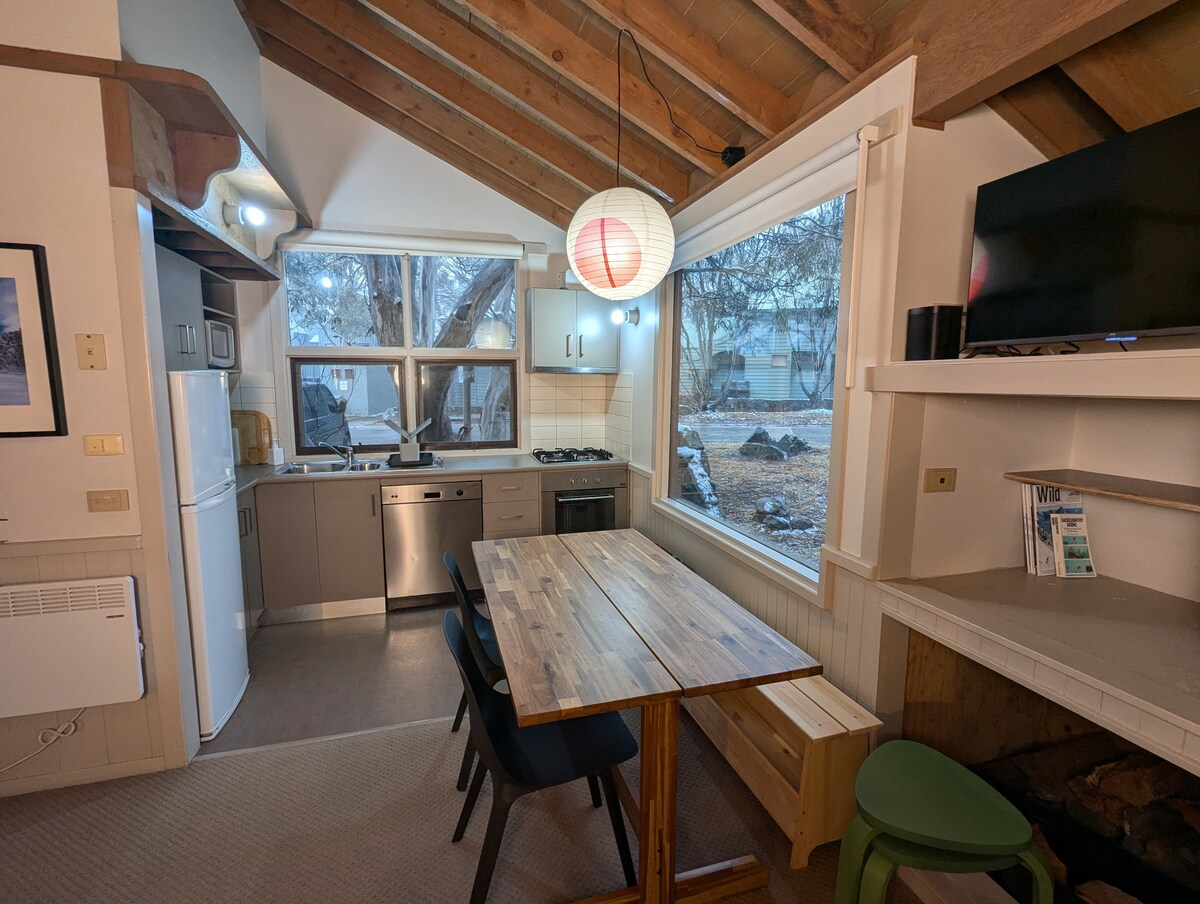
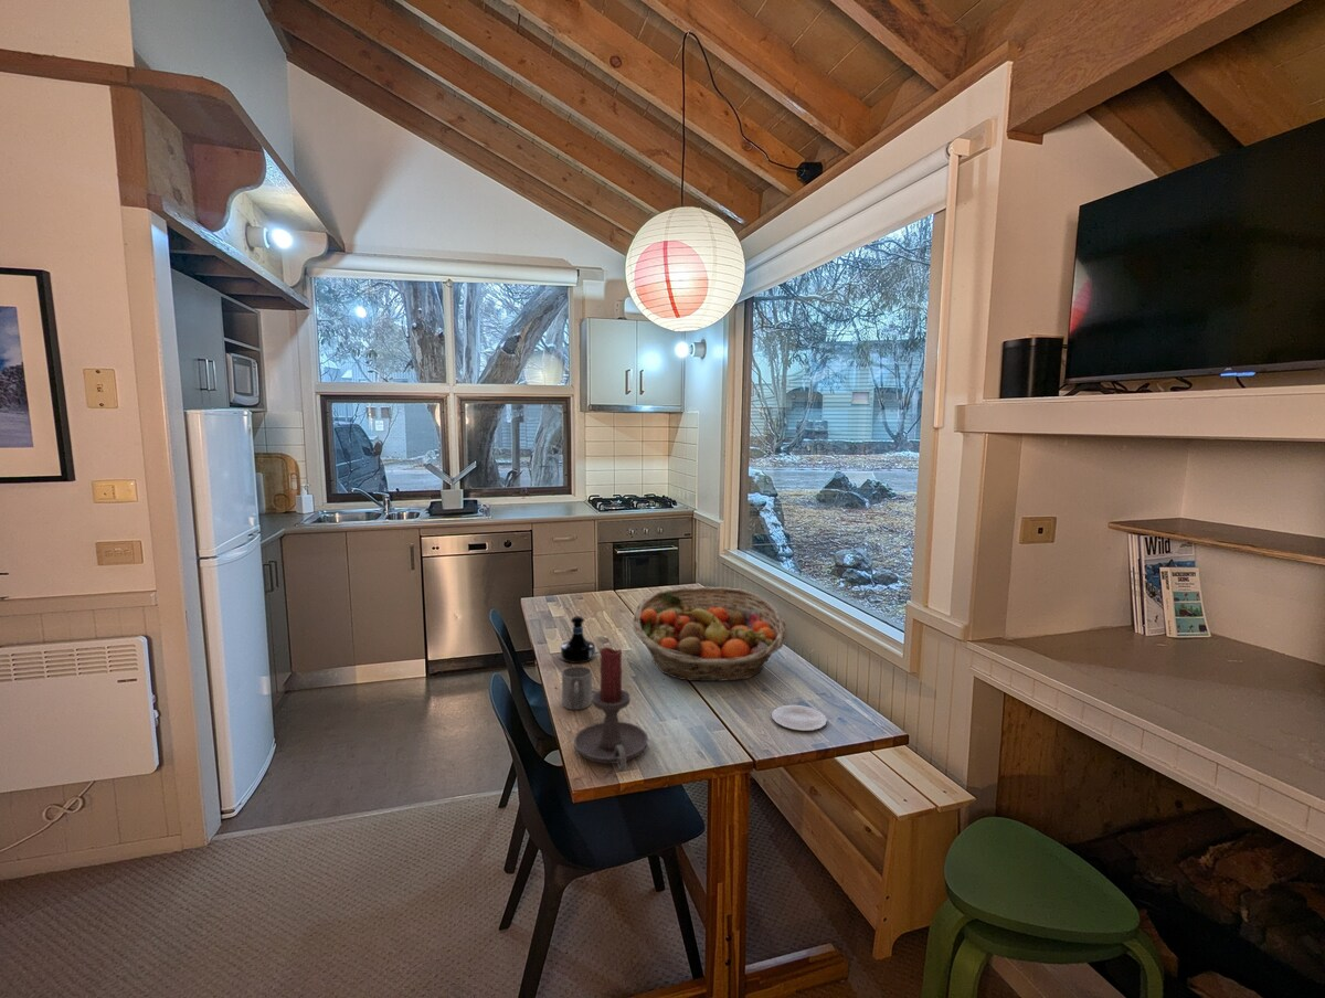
+ fruit basket [632,585,788,682]
+ mug [561,665,593,711]
+ plate [771,704,828,732]
+ candle holder [573,646,649,772]
+ tequila bottle [560,615,596,665]
